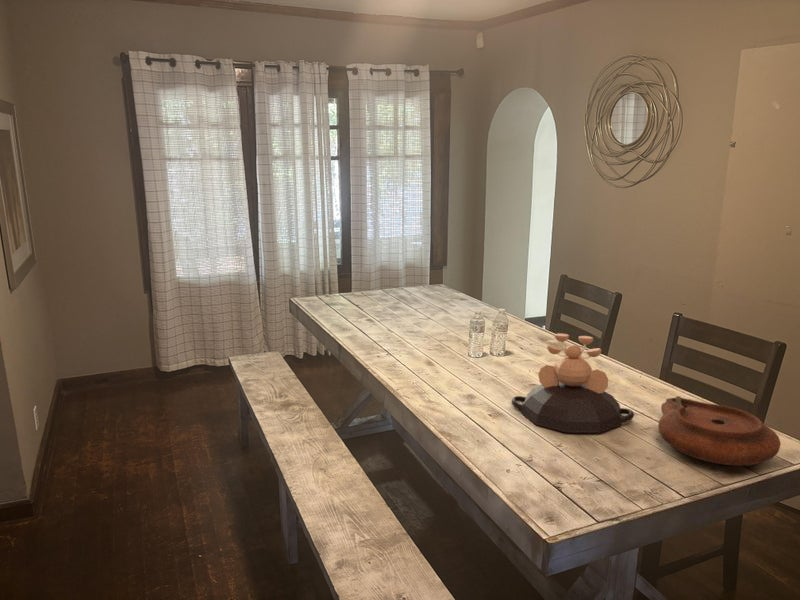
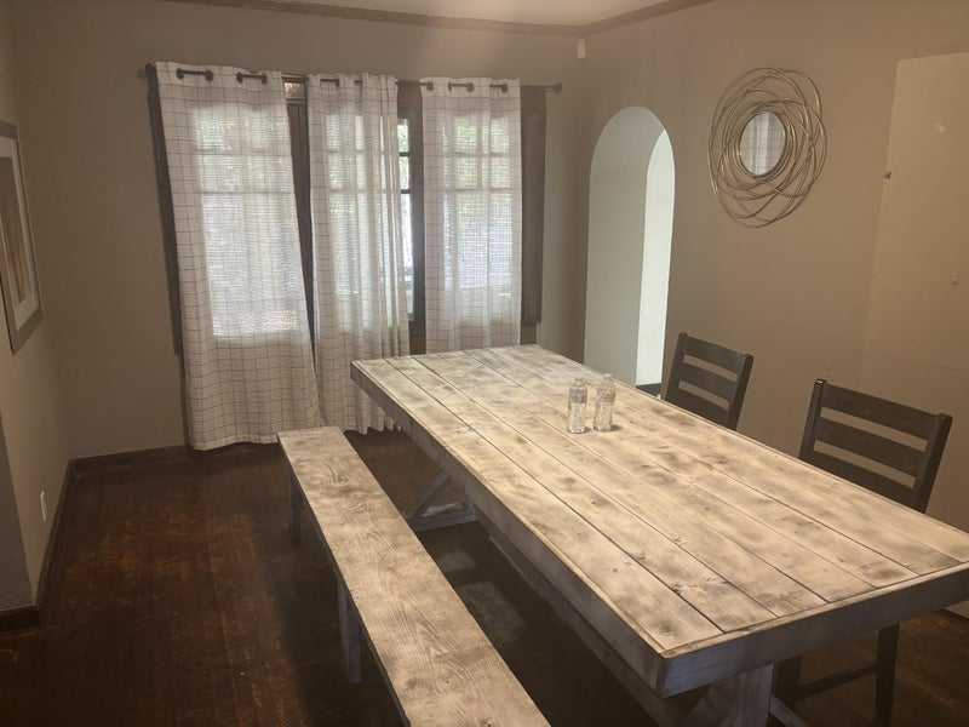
- decorative bowl [511,333,635,434]
- plate [657,395,782,466]
